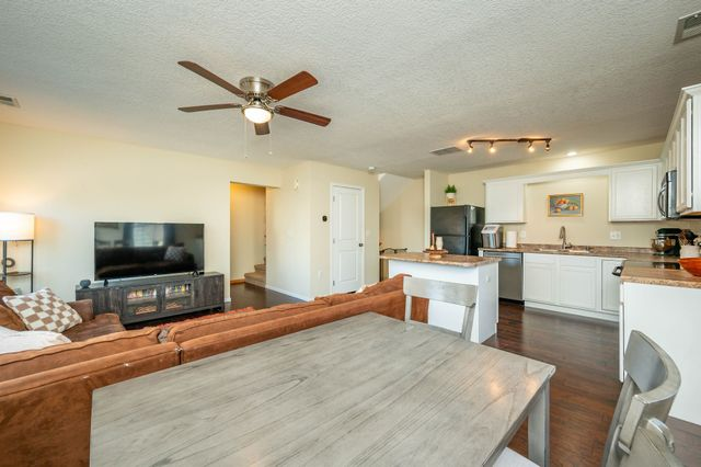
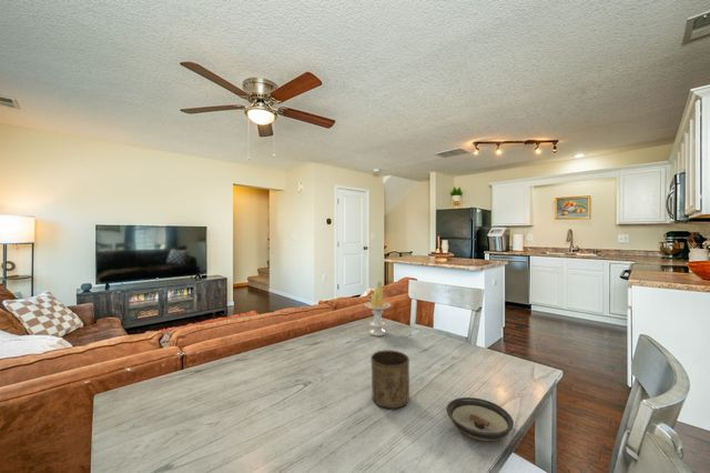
+ saucer [446,396,515,442]
+ candle [364,280,392,336]
+ cup [369,350,410,410]
